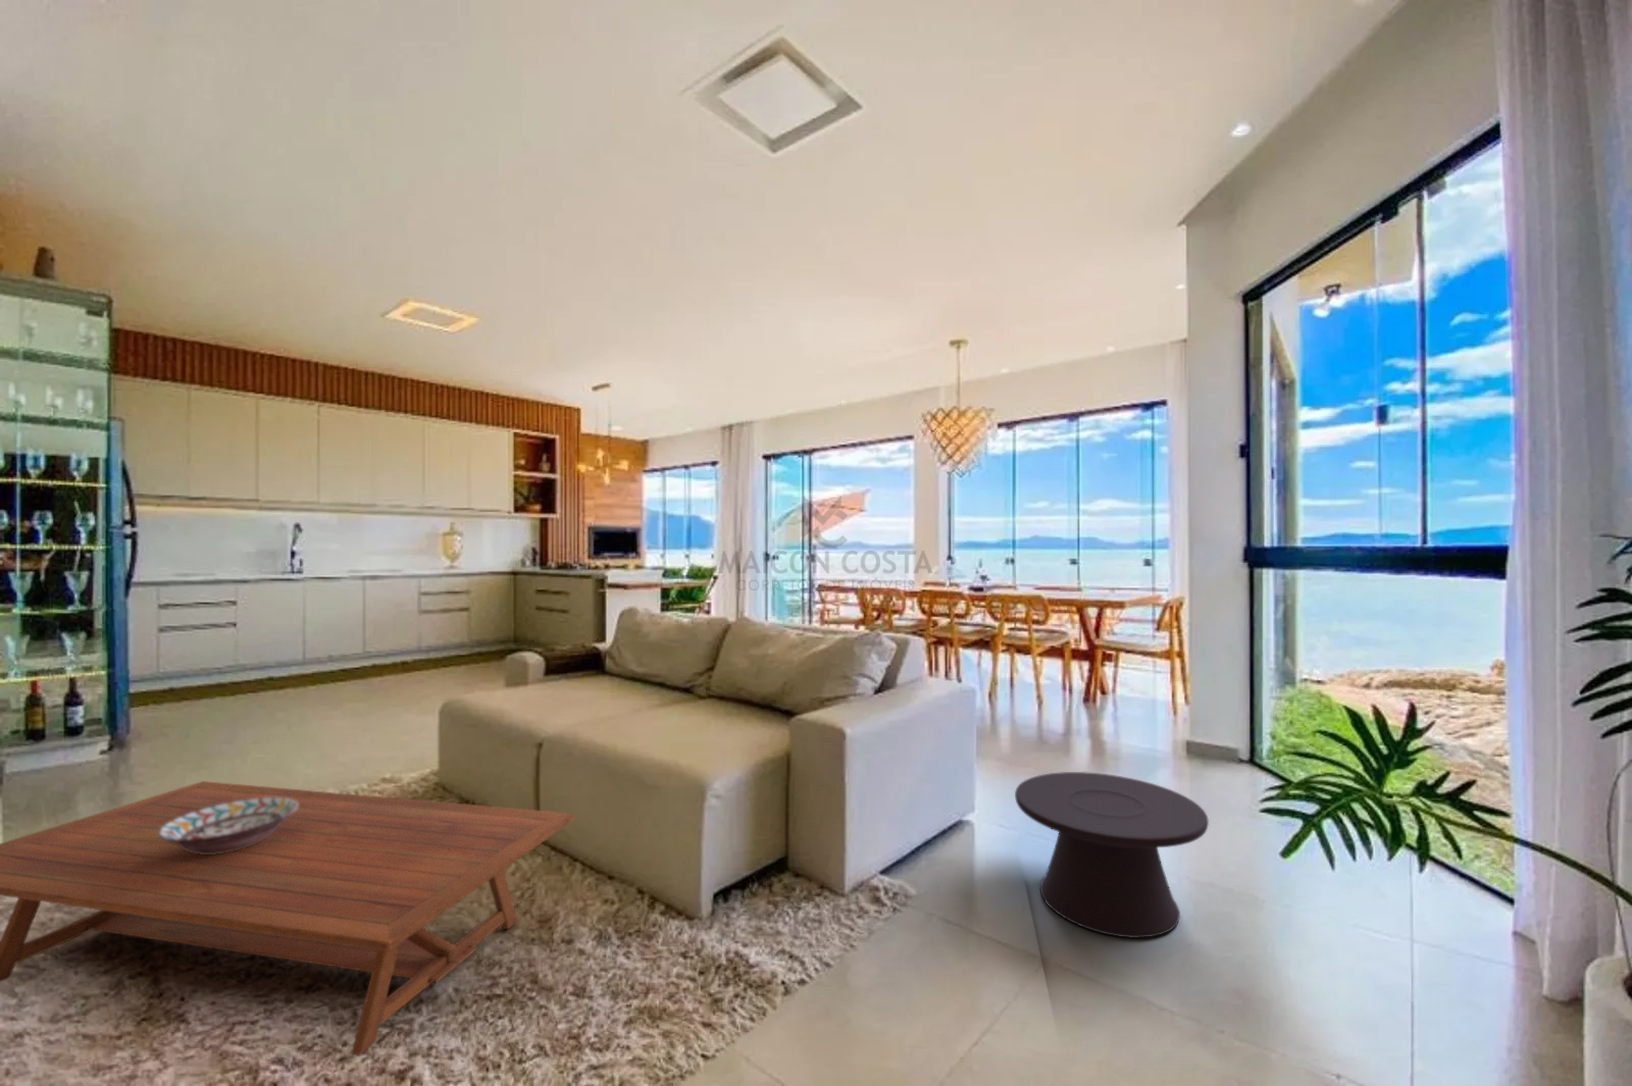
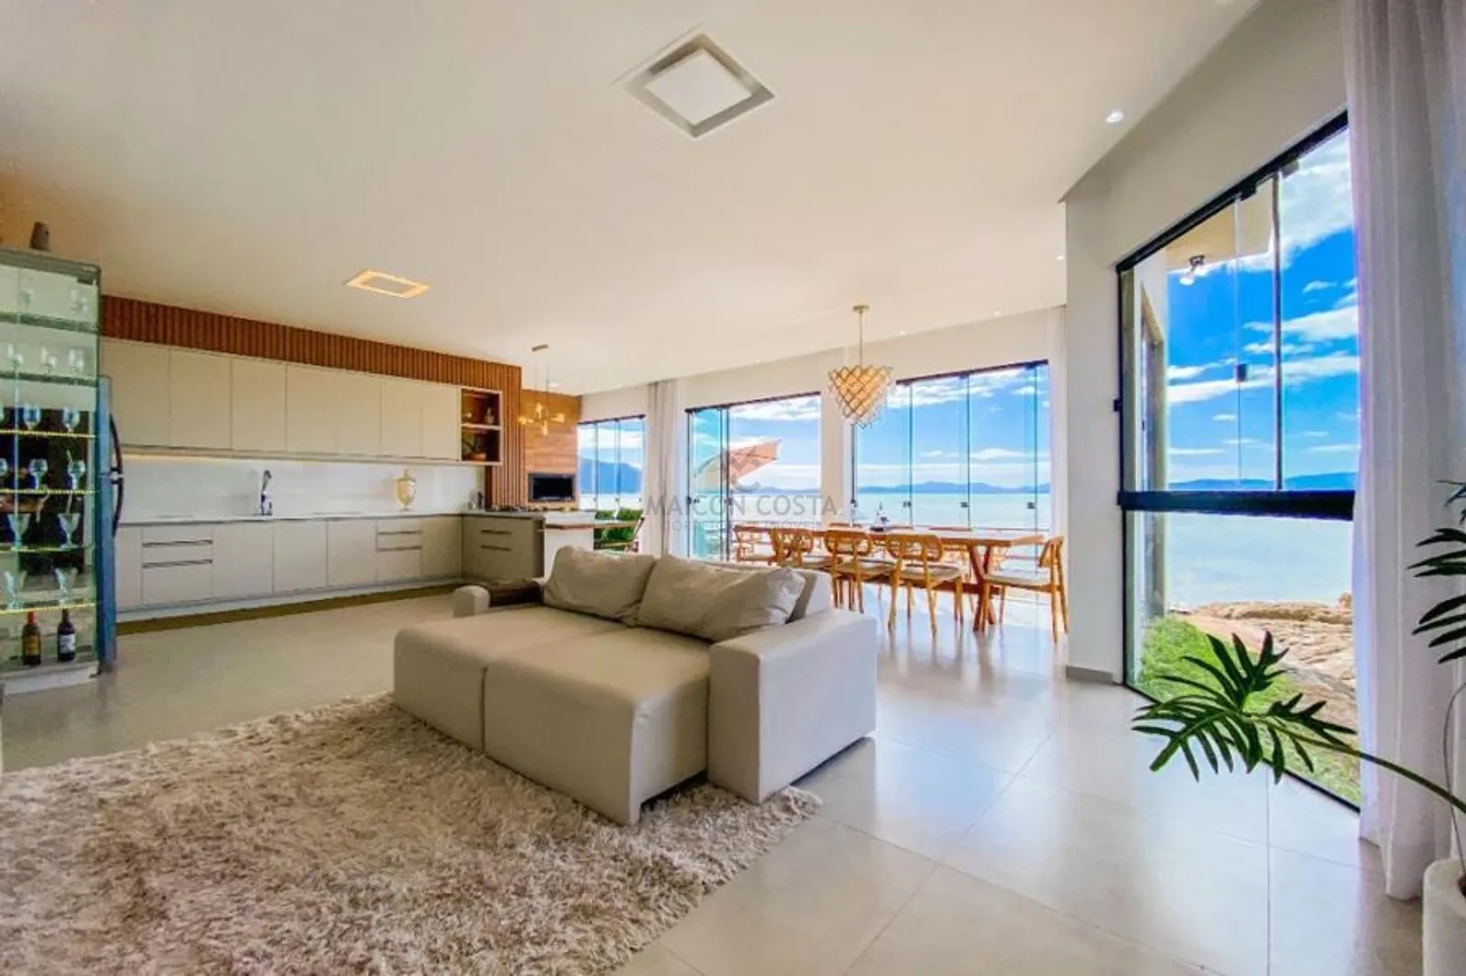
- side table [1014,771,1210,939]
- coffee table [0,781,575,1057]
- decorative bowl [158,798,298,854]
